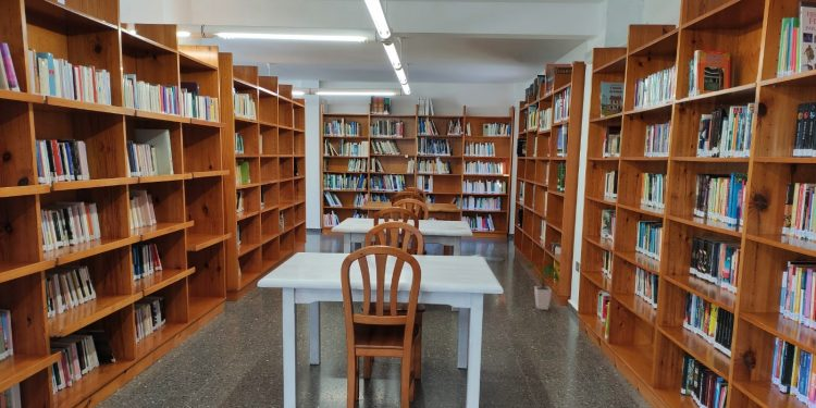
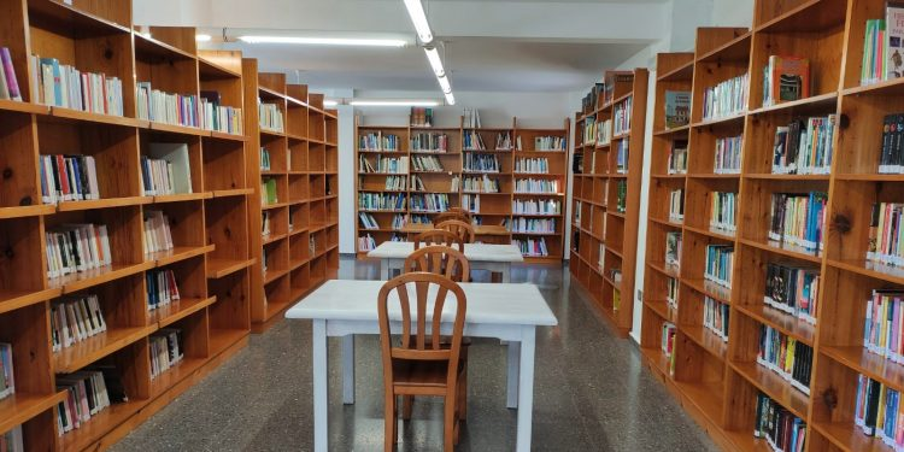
- house plant [523,254,560,311]
